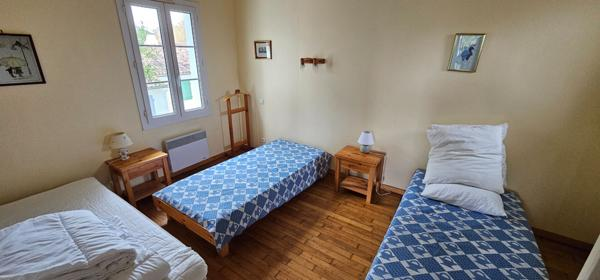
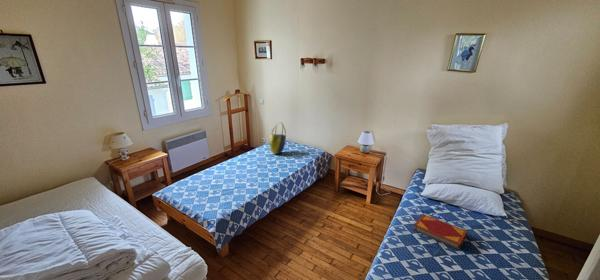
+ tote bag [269,121,287,155]
+ hardback book [412,214,469,251]
